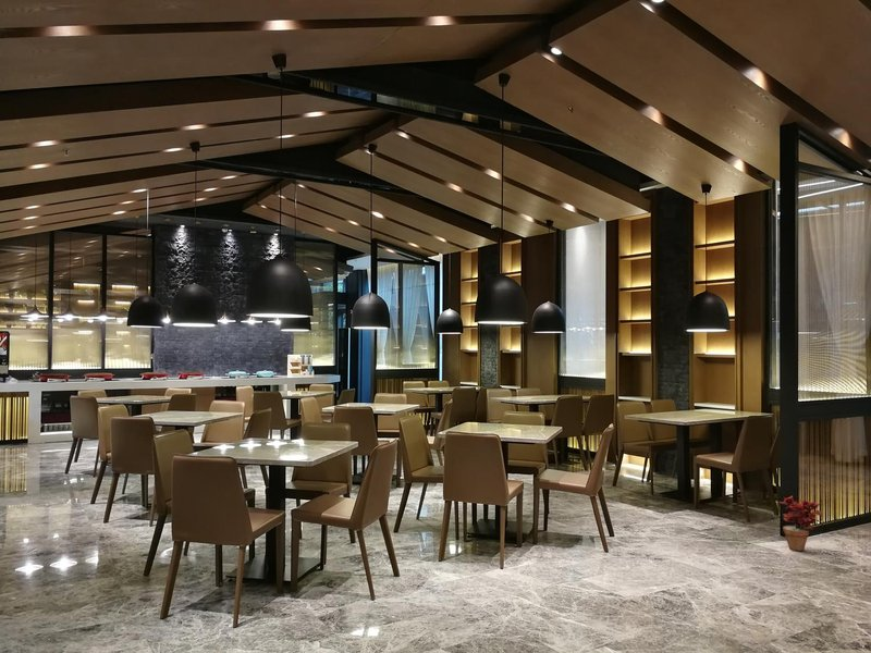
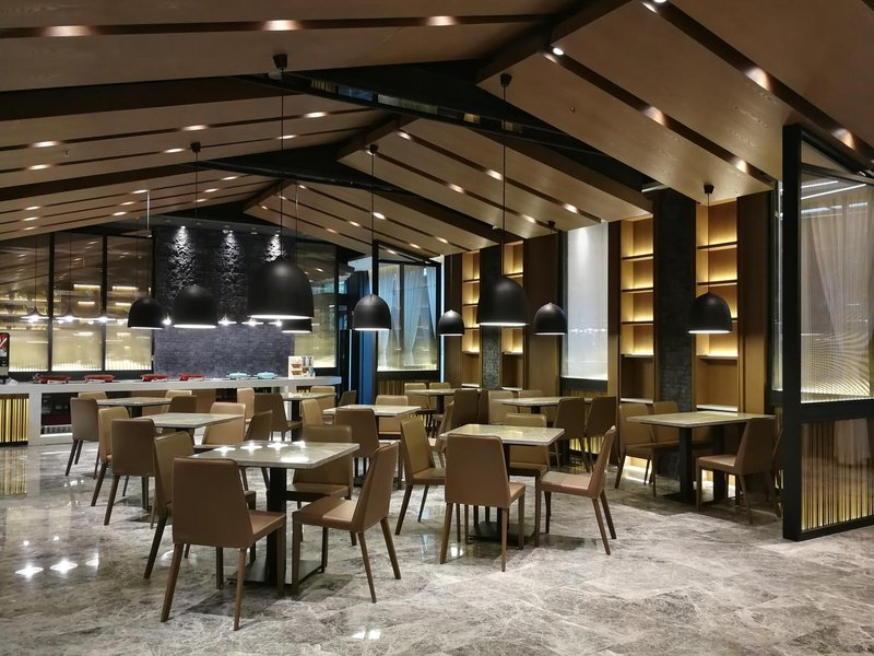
- potted plant [777,495,823,552]
